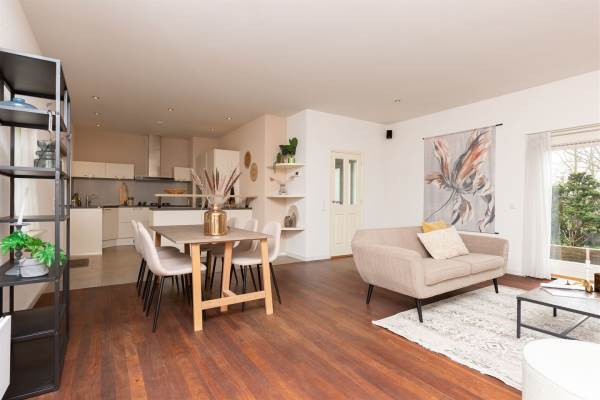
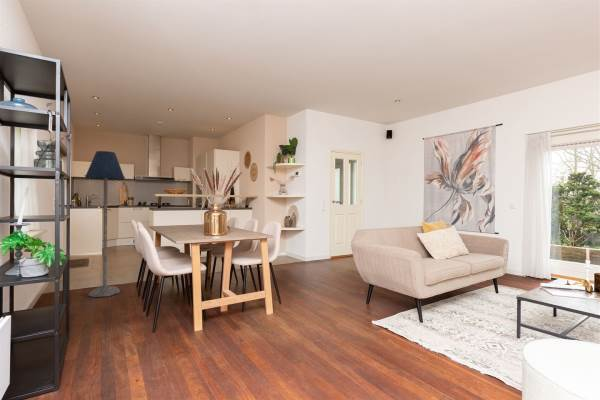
+ floor lamp [84,150,126,298]
